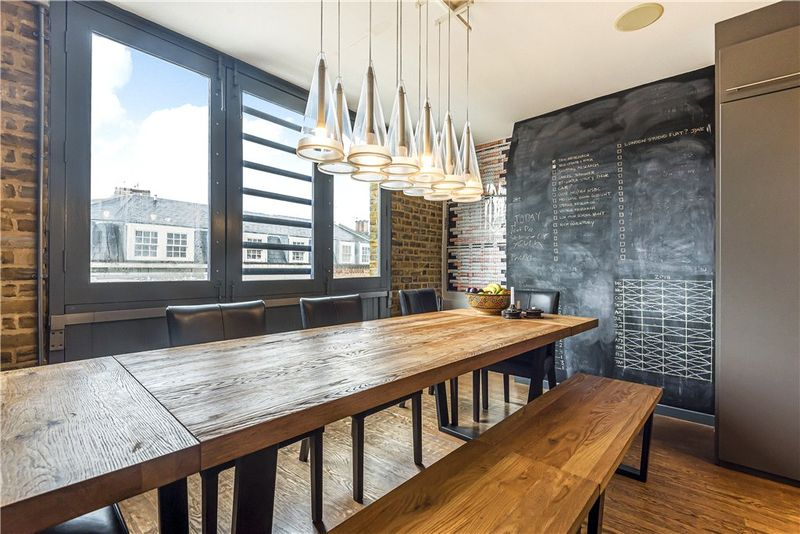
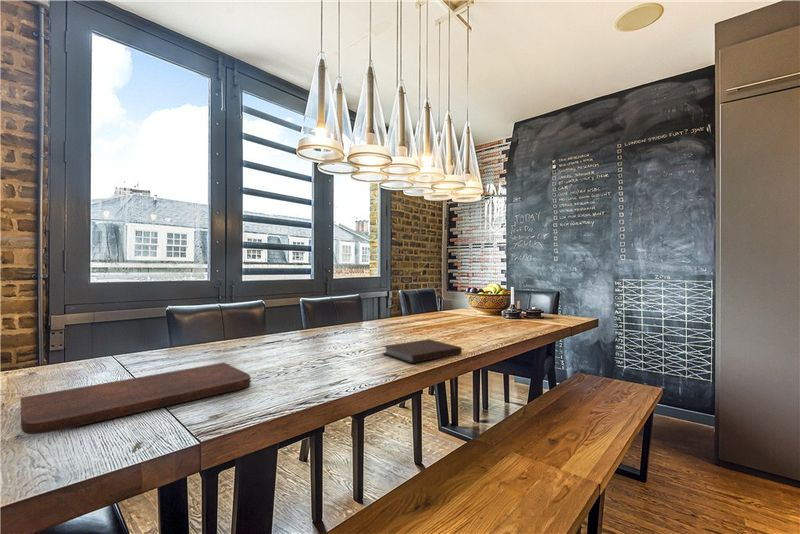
+ notebook [381,338,463,364]
+ cutting board [20,362,251,435]
